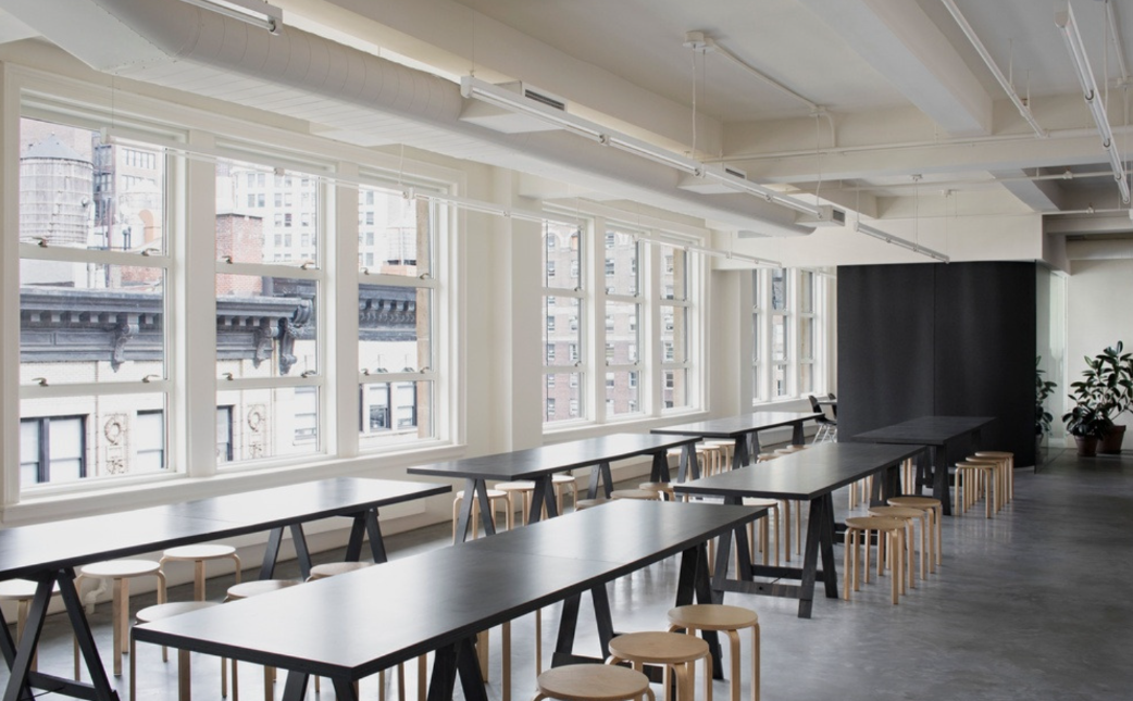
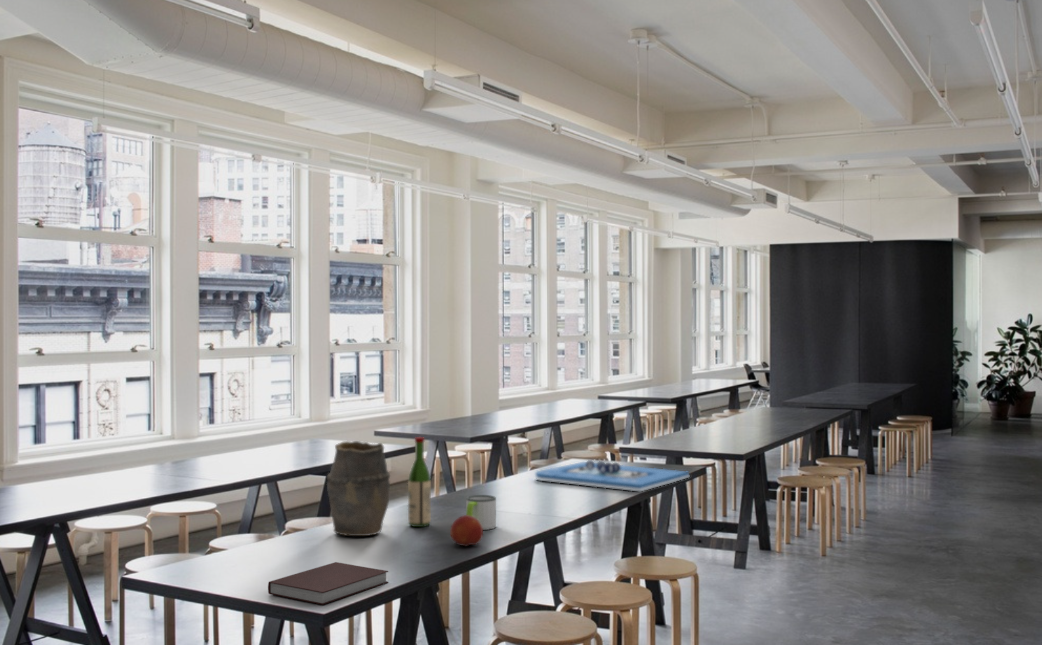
+ architectural model [534,459,691,492]
+ wine bottle [407,436,432,528]
+ fruit [449,514,484,547]
+ mug [465,494,497,531]
+ vase [326,440,391,537]
+ notebook [267,561,389,606]
